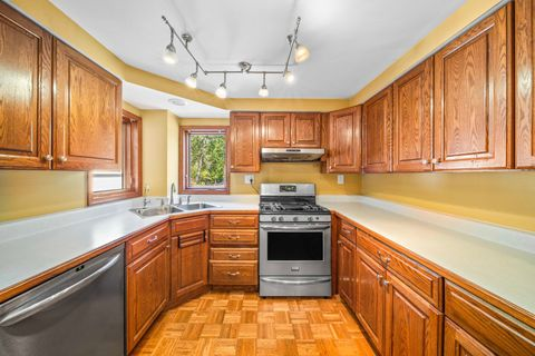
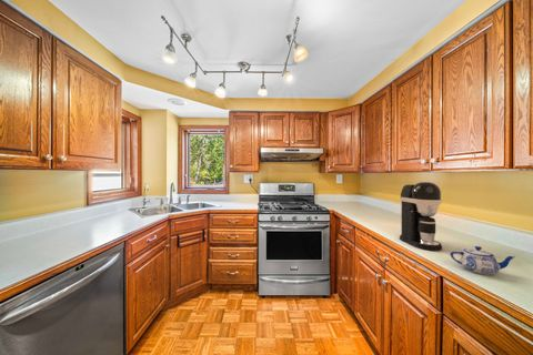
+ coffee maker [399,181,443,252]
+ teapot [450,245,516,276]
